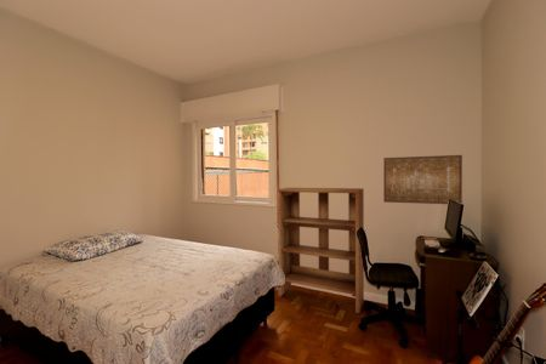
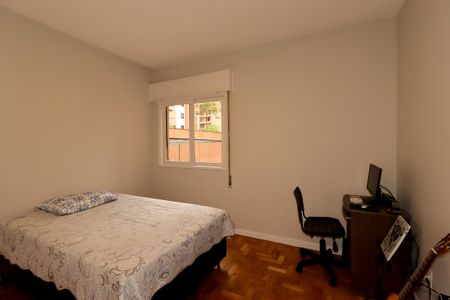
- wall art [382,154,463,205]
- bookshelf [277,187,365,314]
